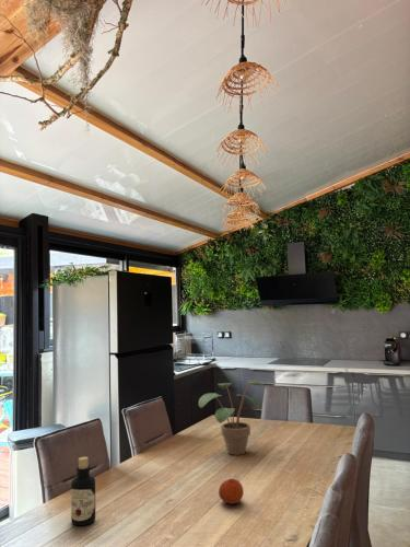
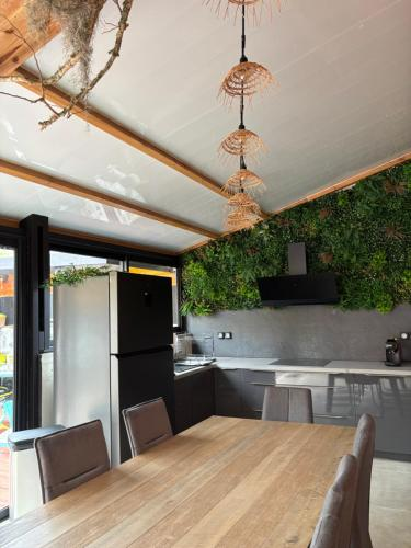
- bottle [70,455,96,526]
- potted plant [198,379,269,456]
- fruit [218,478,245,505]
